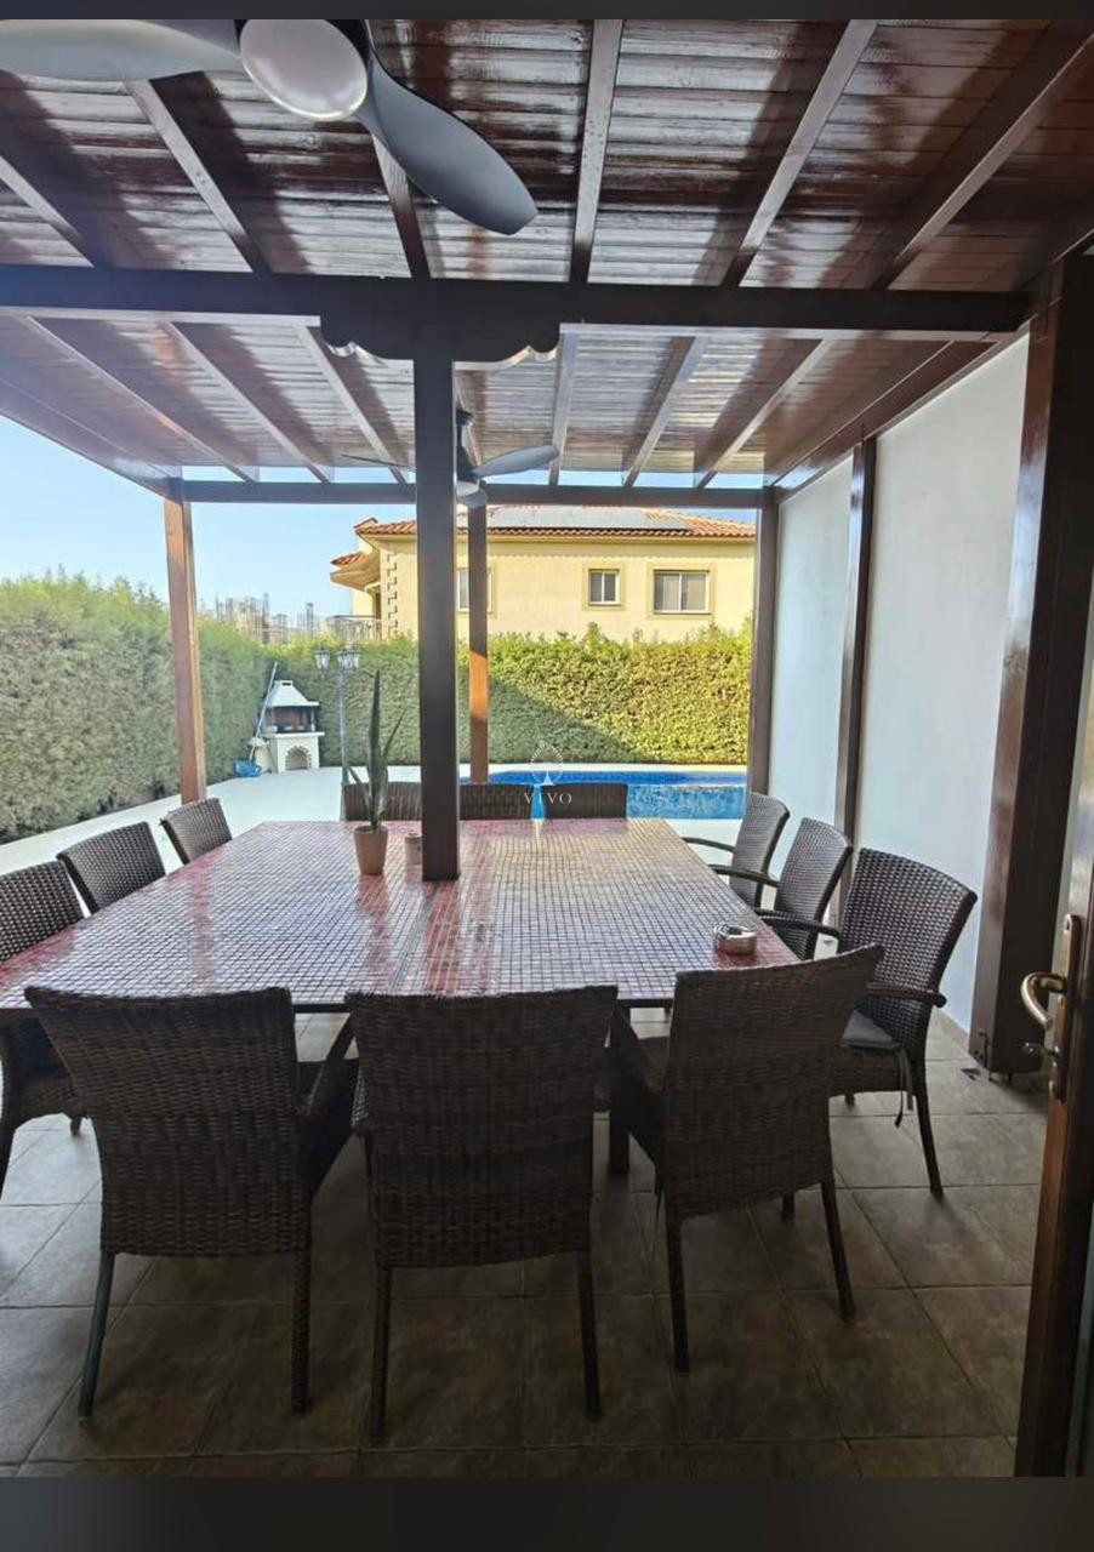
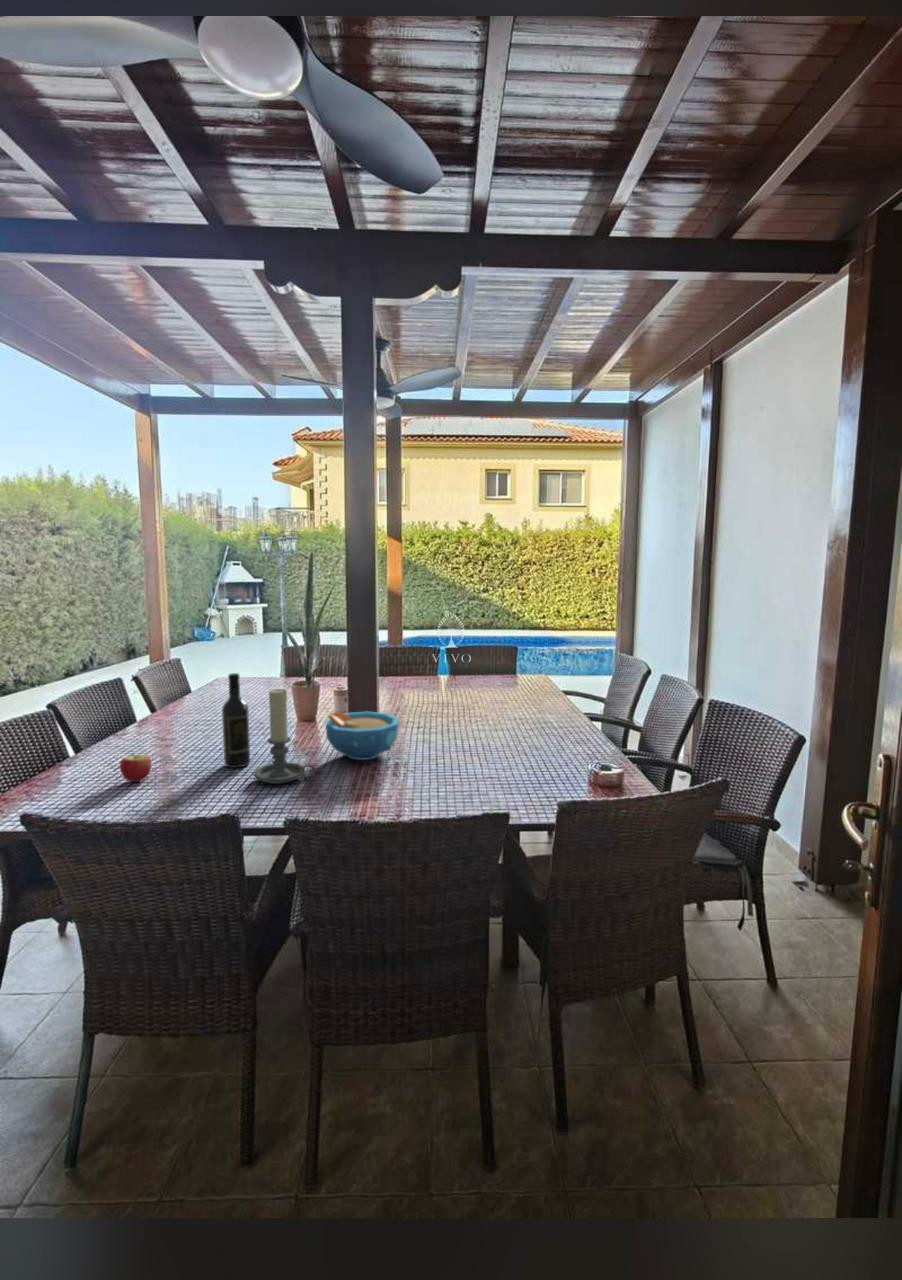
+ candle holder [253,688,316,785]
+ apple [119,749,152,783]
+ wine bottle [221,672,251,769]
+ bowl [325,711,400,761]
